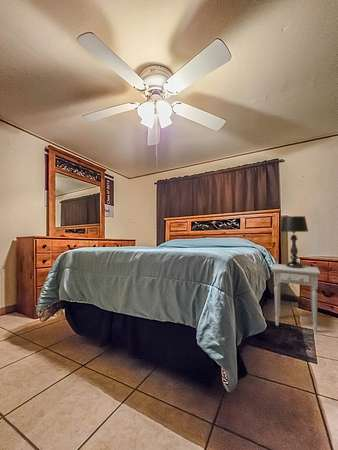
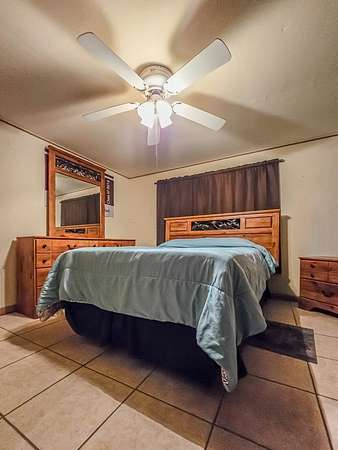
- nightstand [270,263,321,333]
- table lamp [279,215,309,268]
